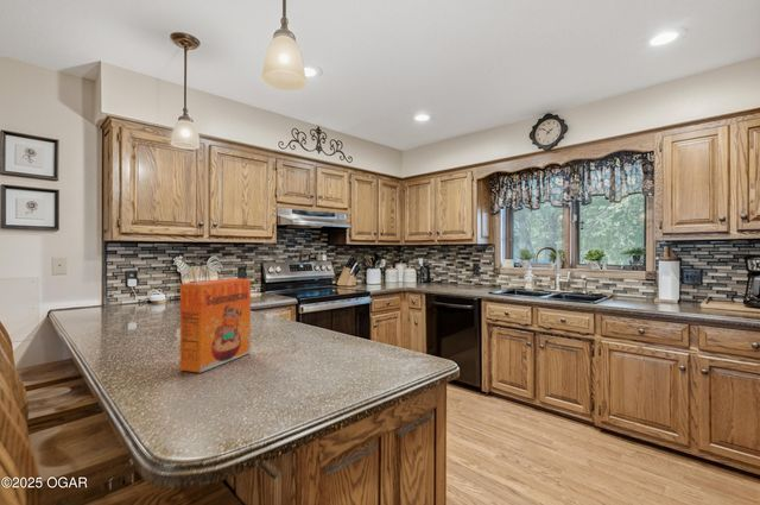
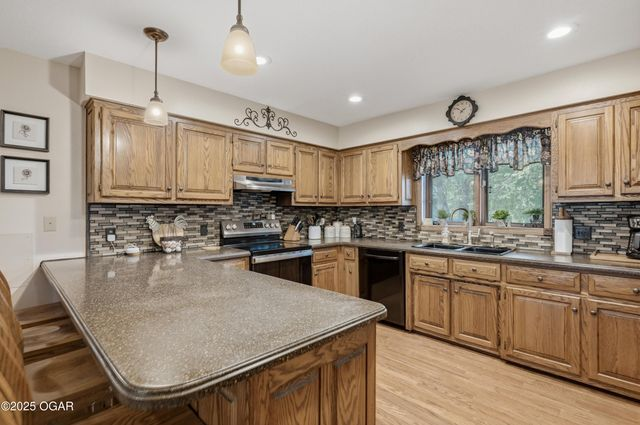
- cereal box [179,277,252,374]
